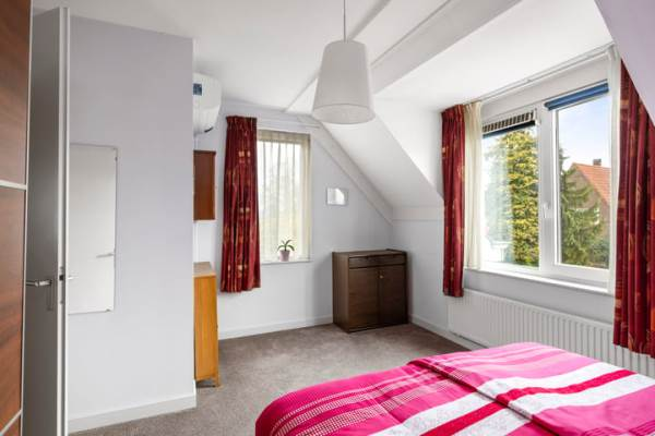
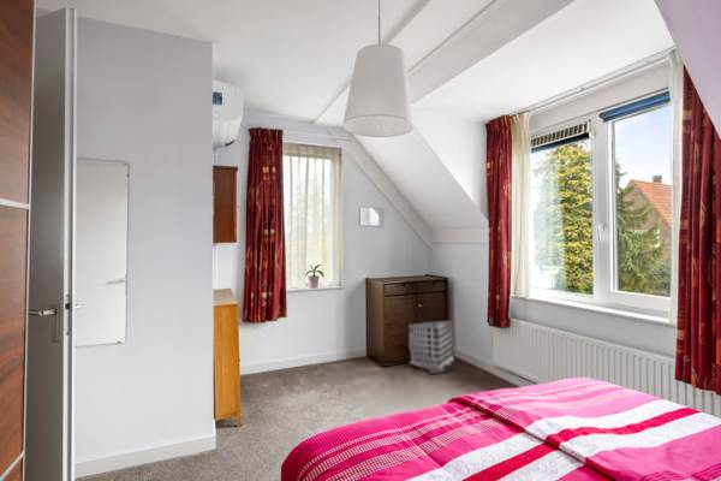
+ architectural model [407,319,459,376]
